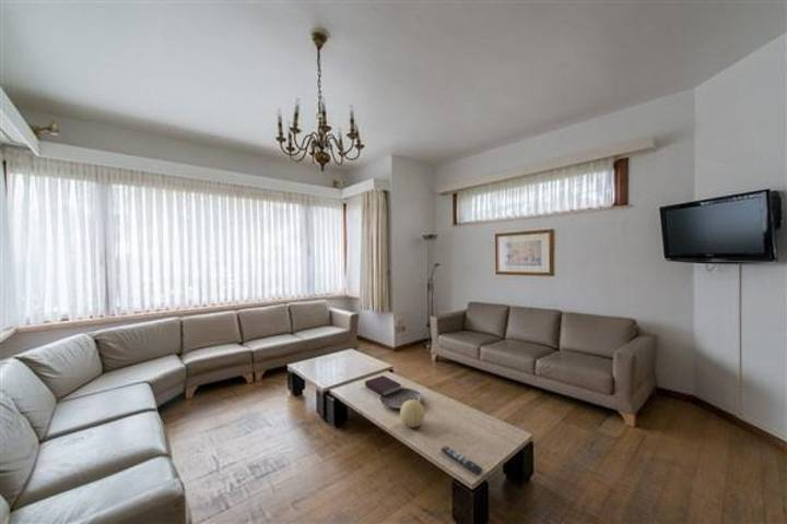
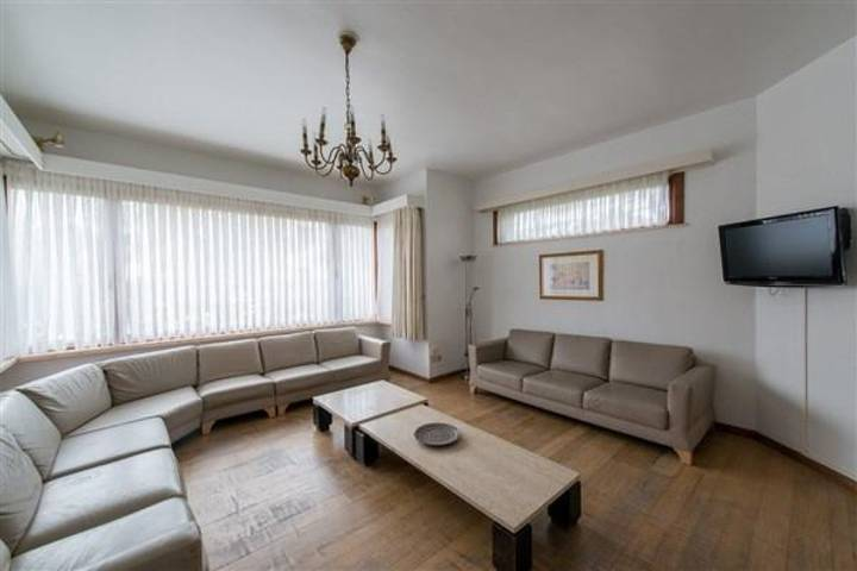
- decorative ball [399,398,426,429]
- book [364,374,402,397]
- remote control [439,444,484,476]
